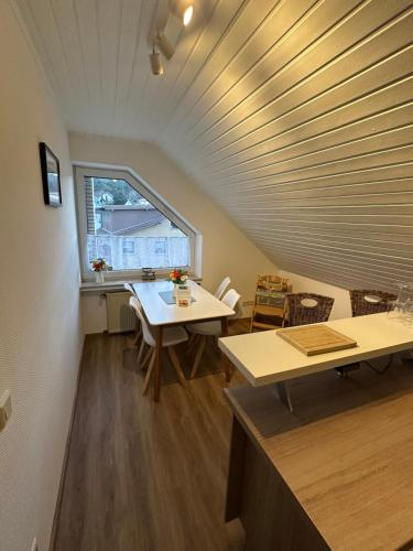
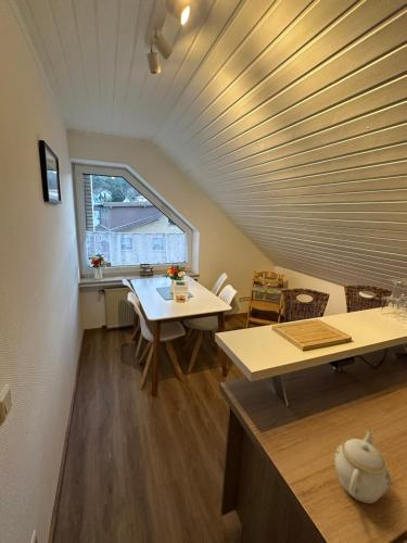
+ teapot [333,428,392,504]
